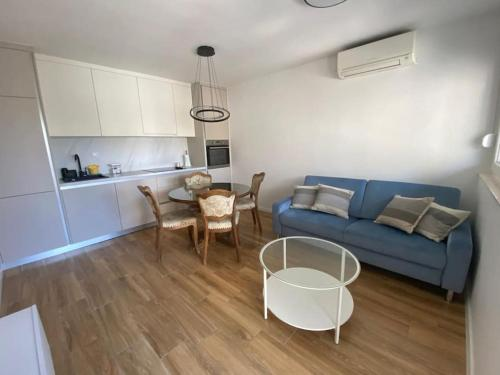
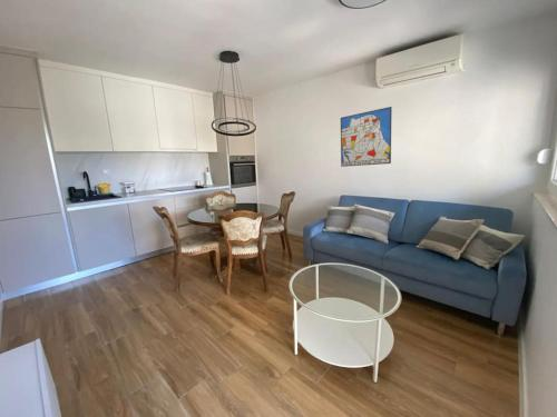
+ wall art [340,106,393,168]
